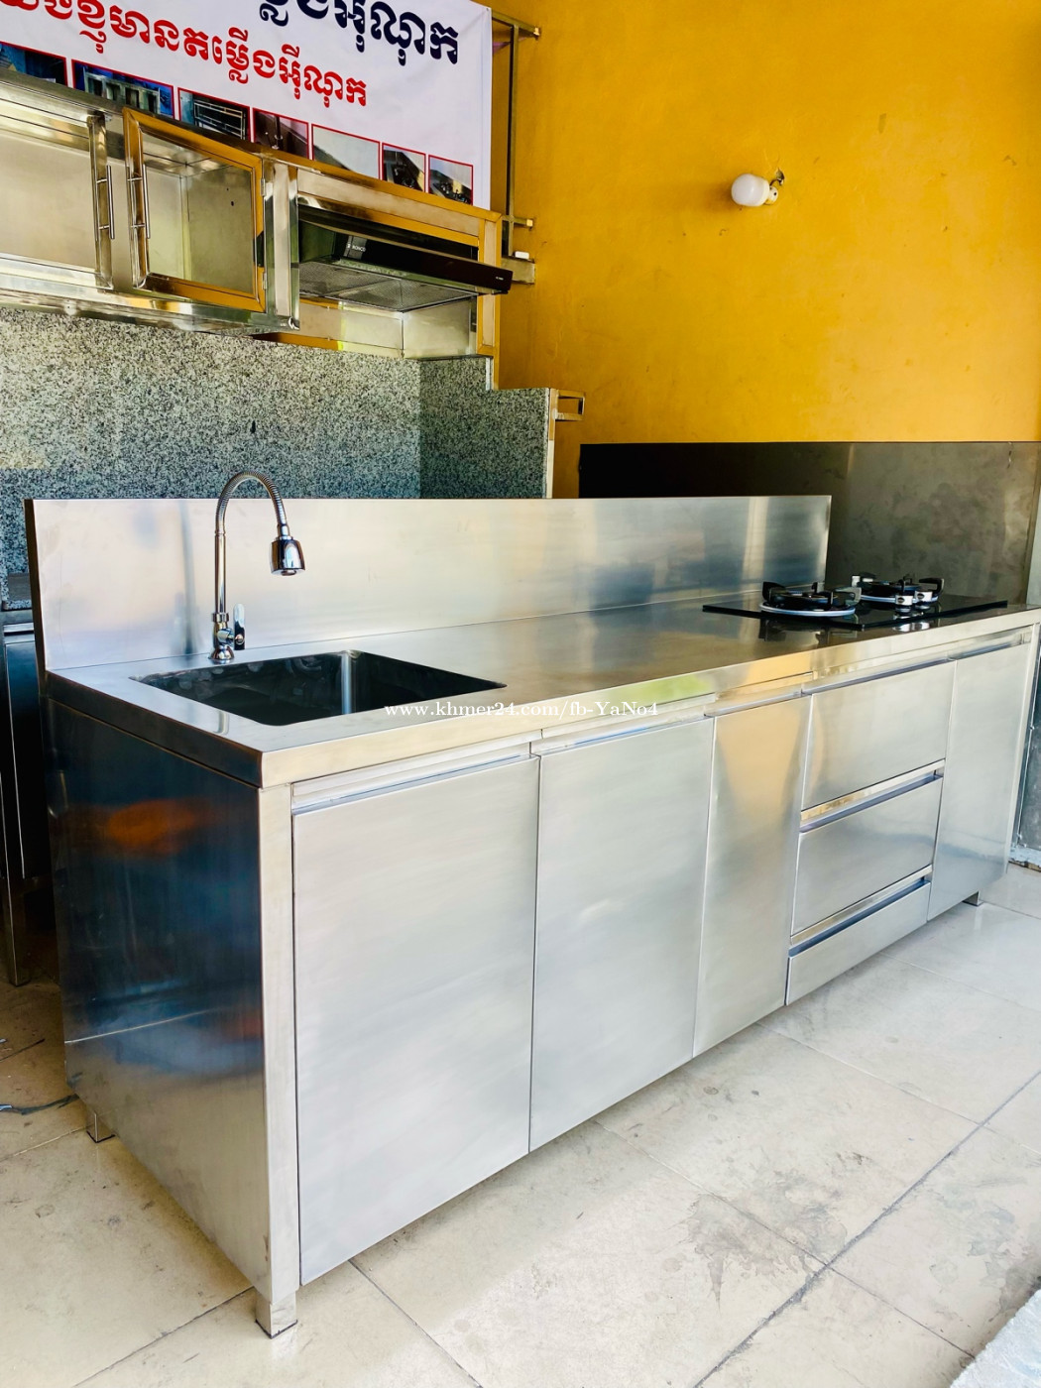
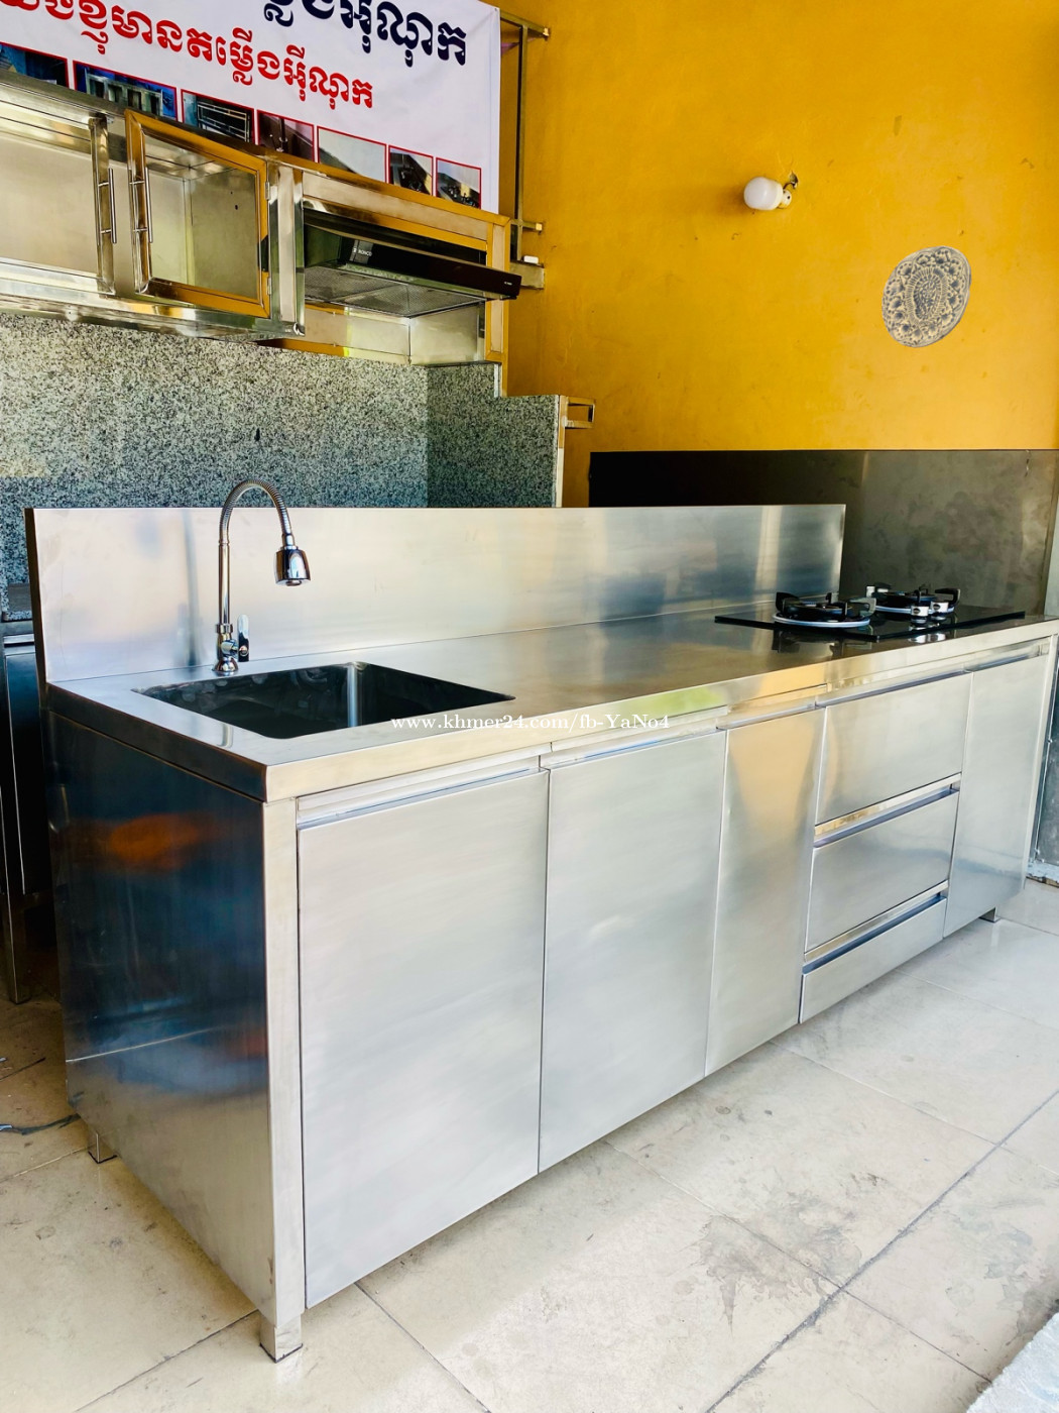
+ decorative plate [881,245,973,348]
